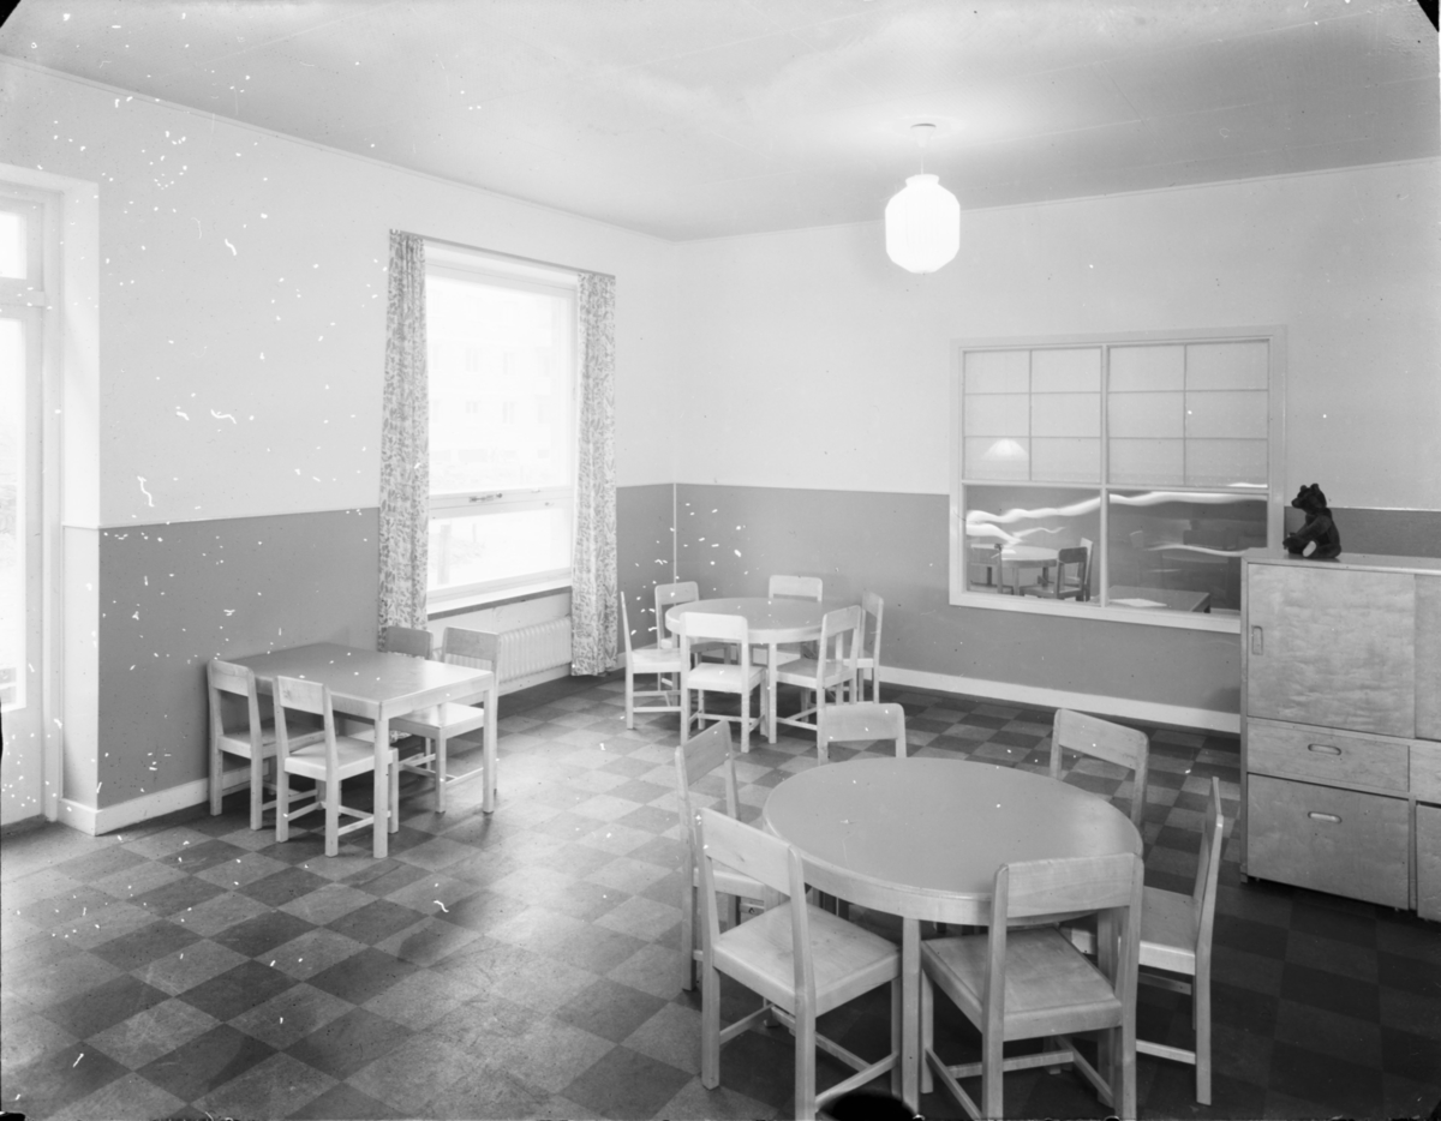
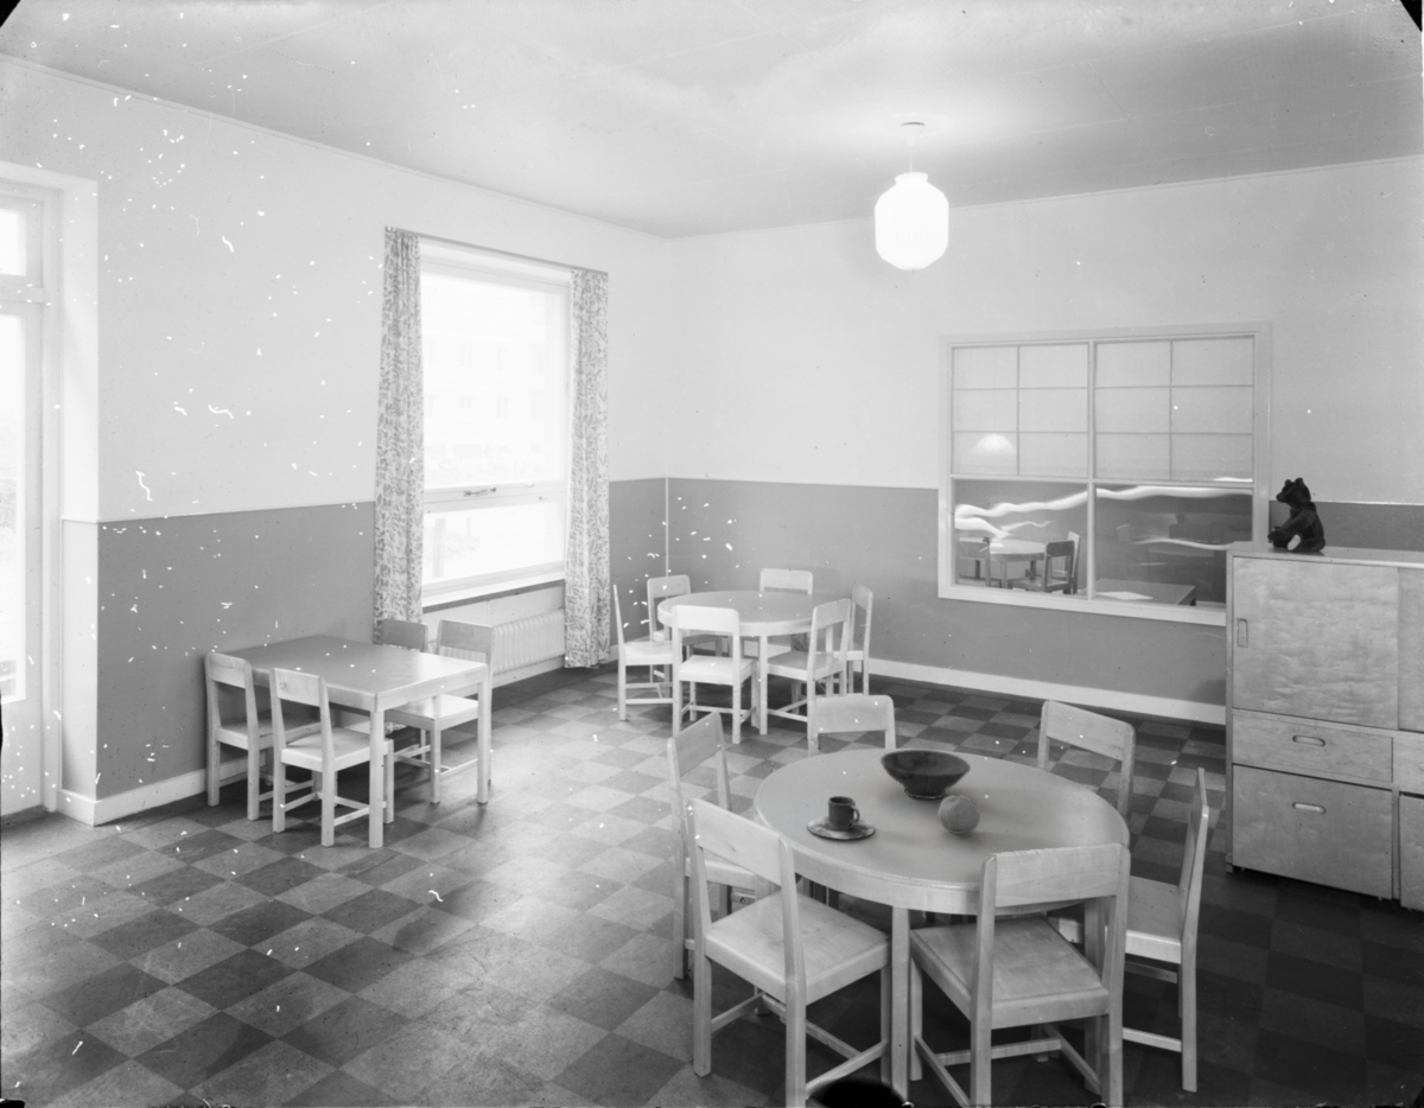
+ bowl [878,749,972,800]
+ cup [806,795,876,840]
+ fruit [936,795,981,835]
